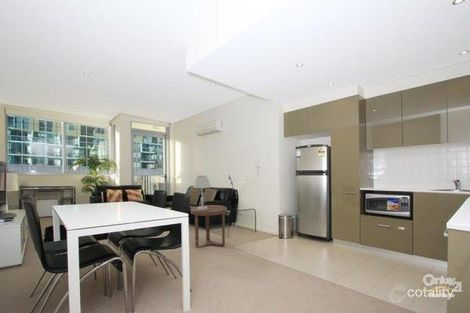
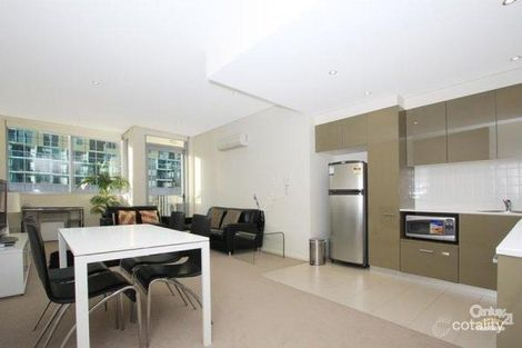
- side table [190,204,228,249]
- table lamp [192,175,212,210]
